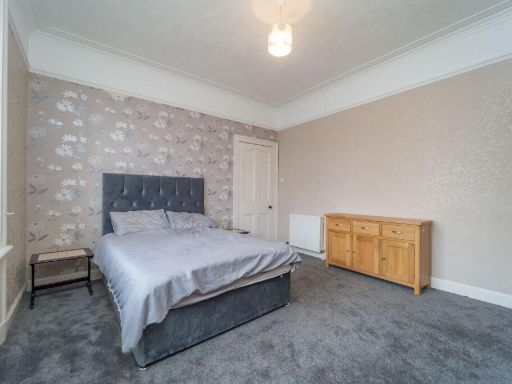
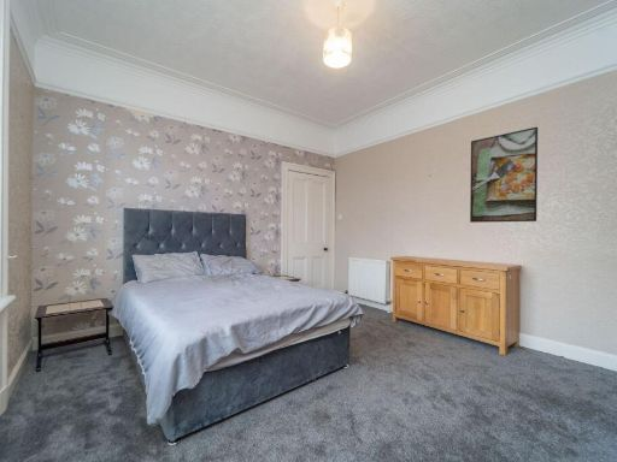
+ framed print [469,126,539,224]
